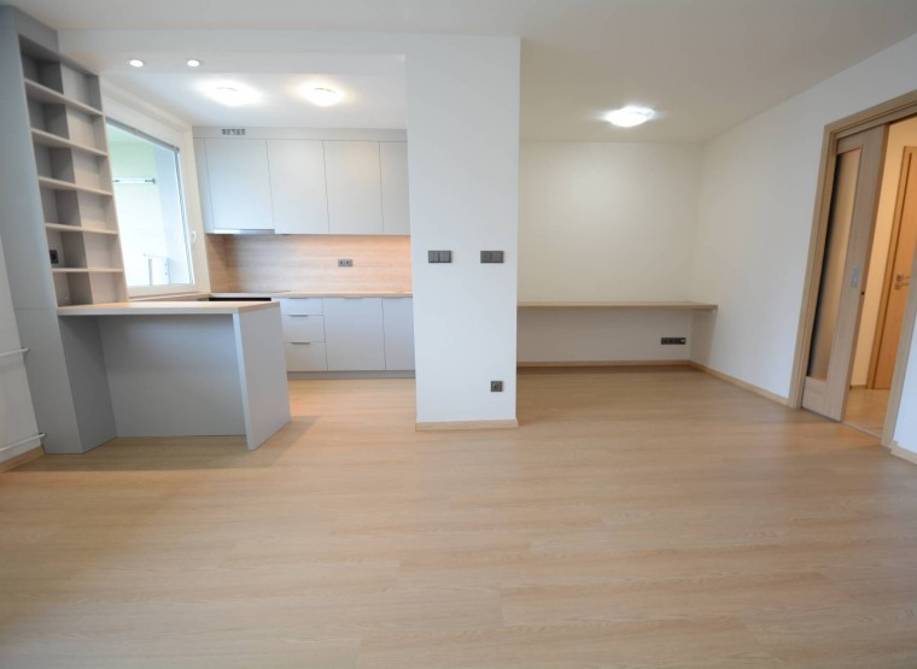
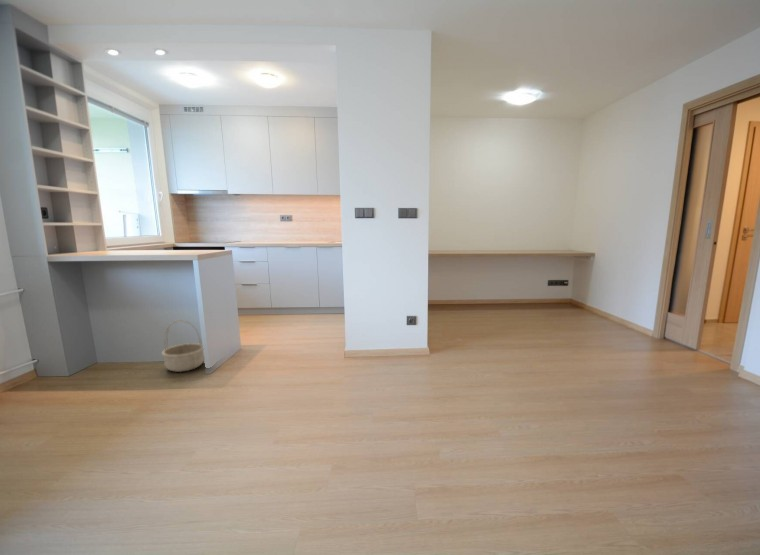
+ basket [161,319,205,373]
